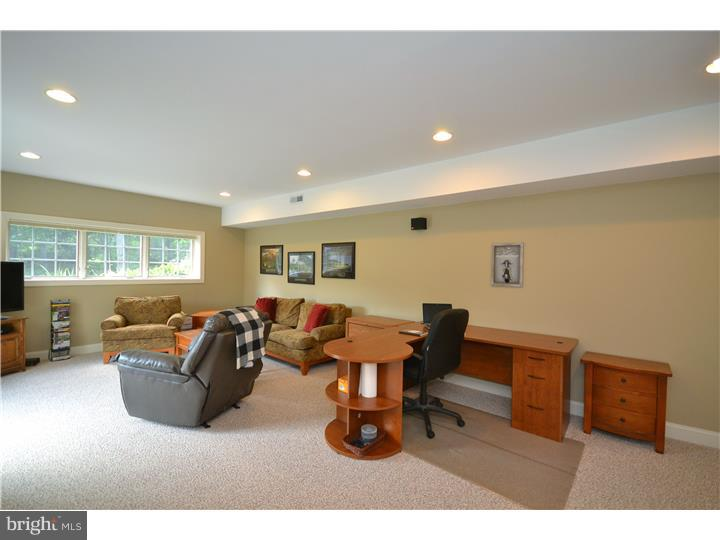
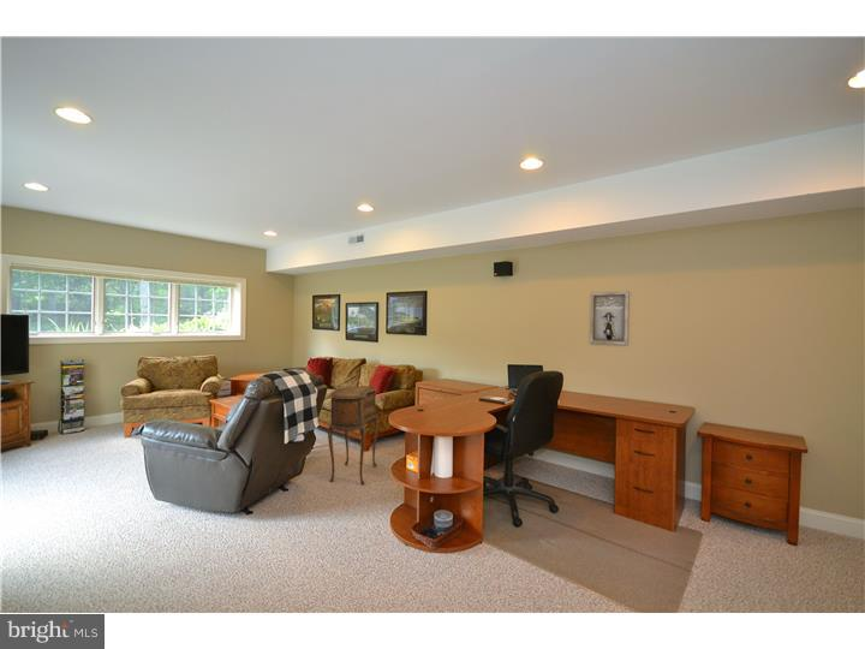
+ side table [327,385,380,486]
